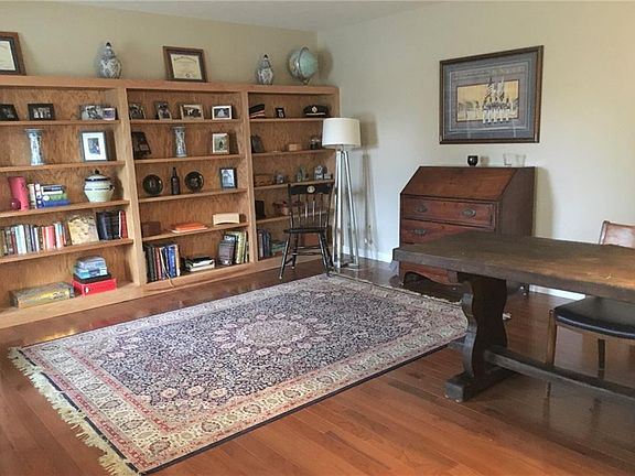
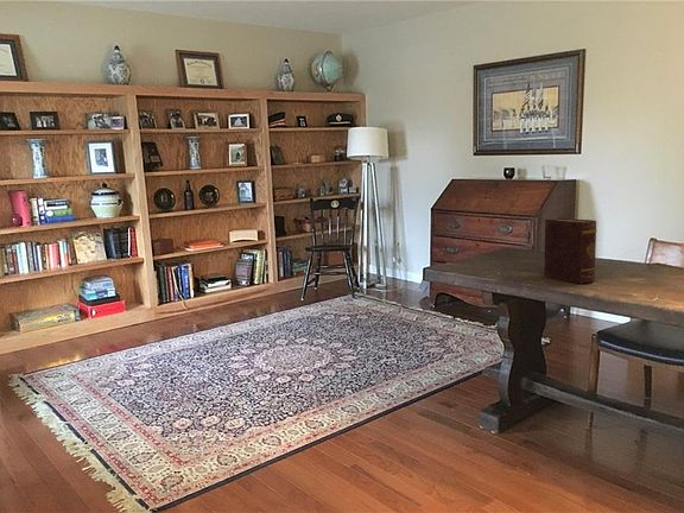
+ diary [543,216,597,284]
